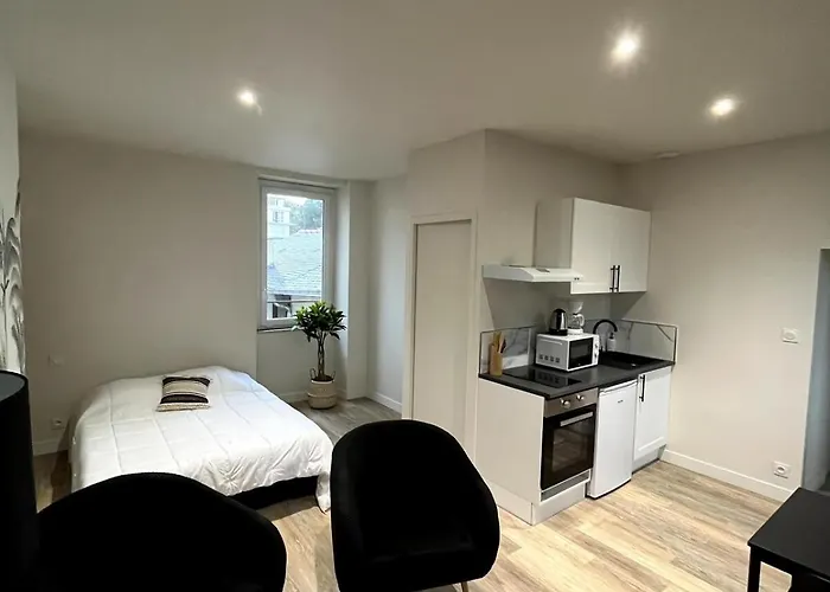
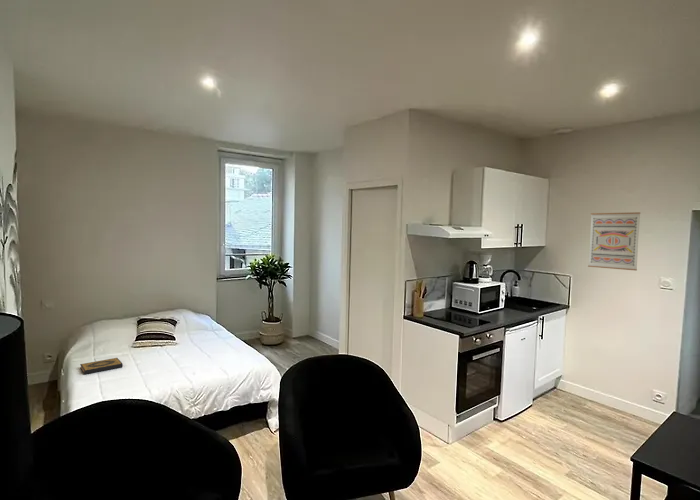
+ wall art [587,211,641,272]
+ hardback book [79,357,124,375]
